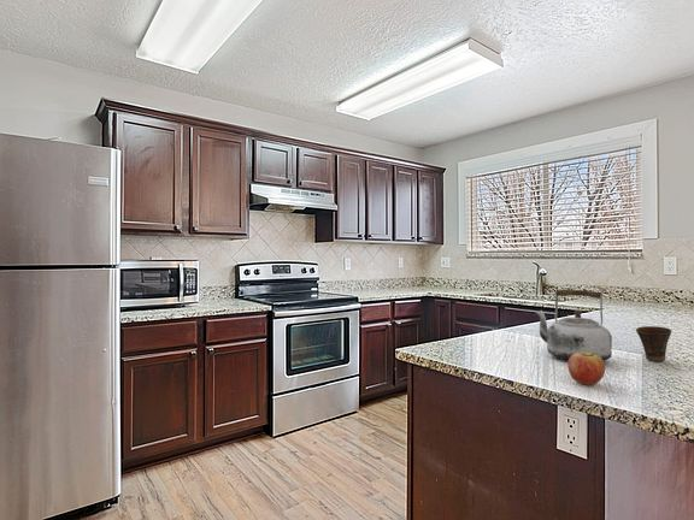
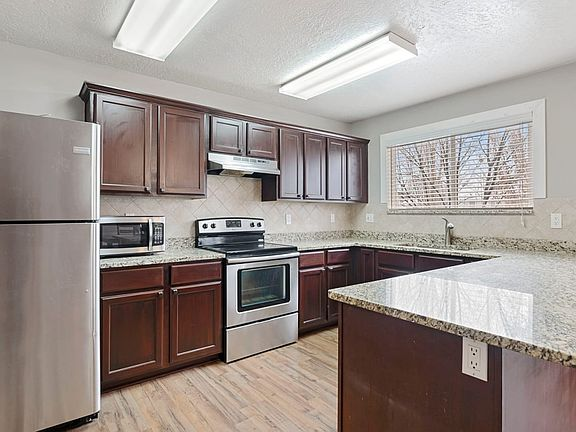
- fruit [566,351,606,385]
- kettle [535,288,613,361]
- cup [635,325,672,362]
